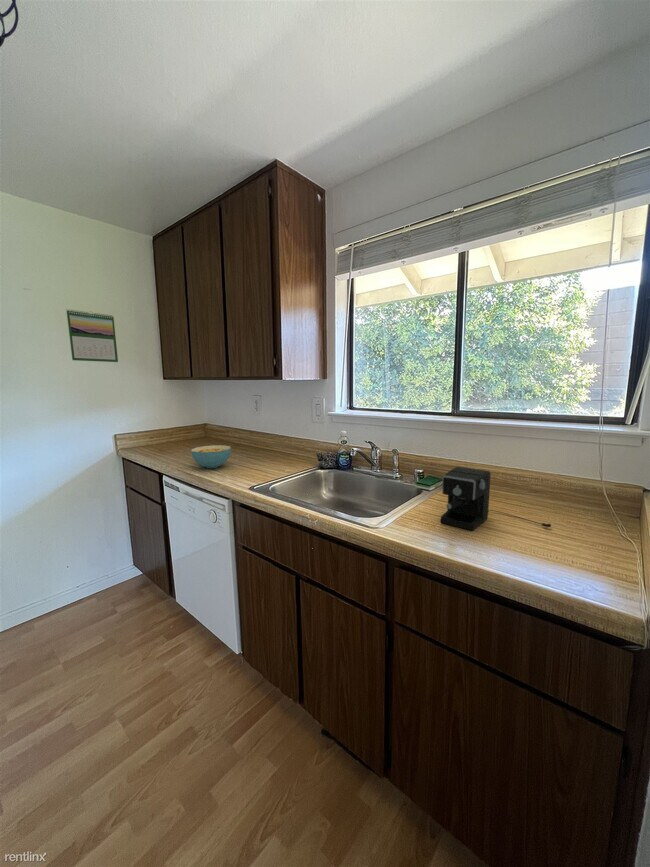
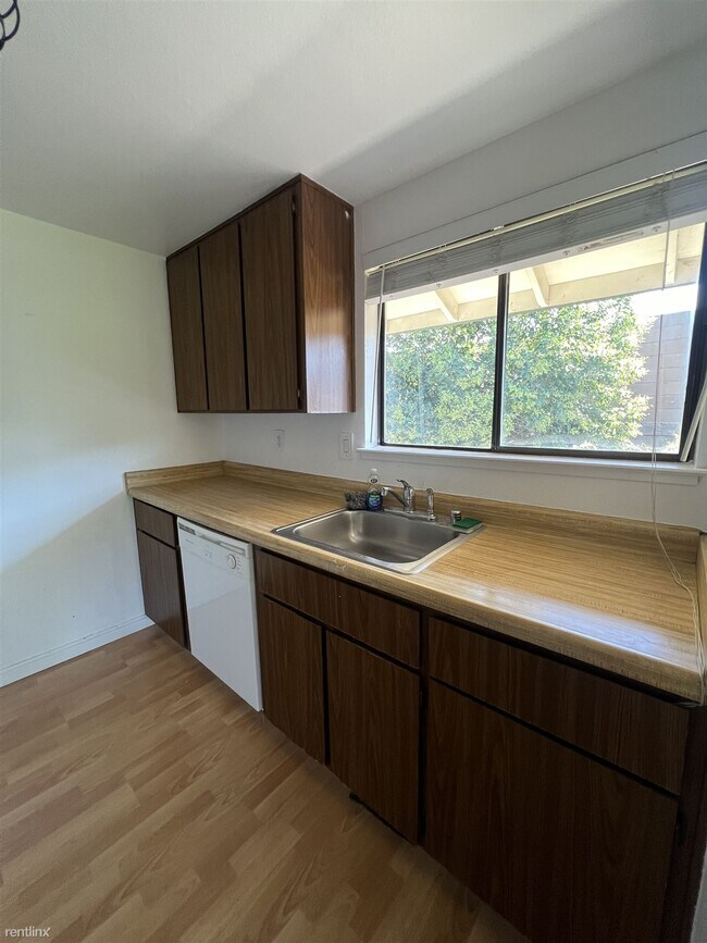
- calendar [65,308,119,363]
- coffee maker [440,466,552,531]
- cereal bowl [190,444,232,469]
